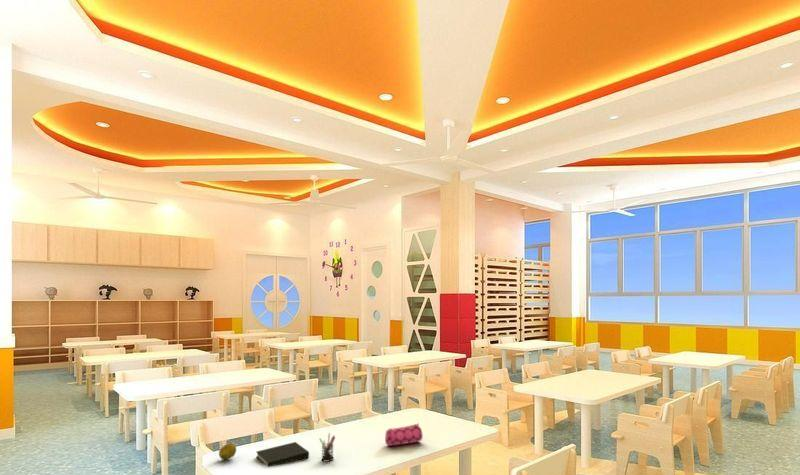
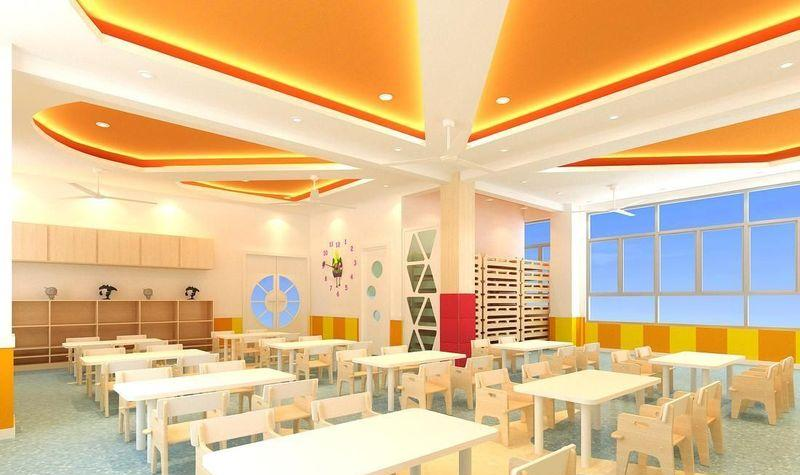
- pencil case [384,422,424,447]
- pen holder [318,432,336,463]
- fruit [218,442,237,461]
- book [255,441,310,468]
